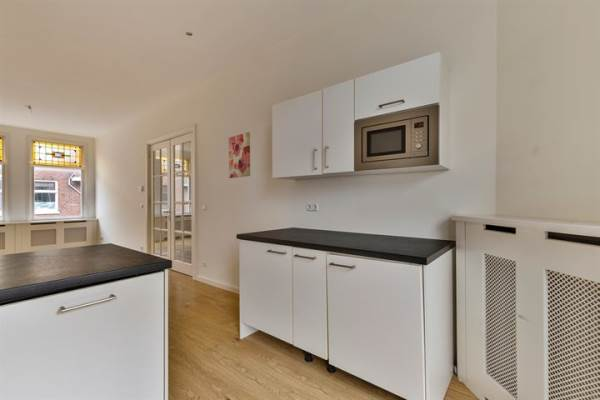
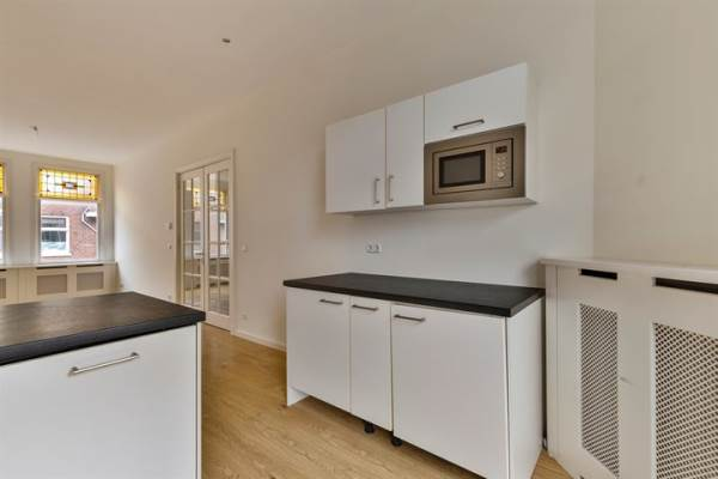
- wall art [228,131,251,179]
